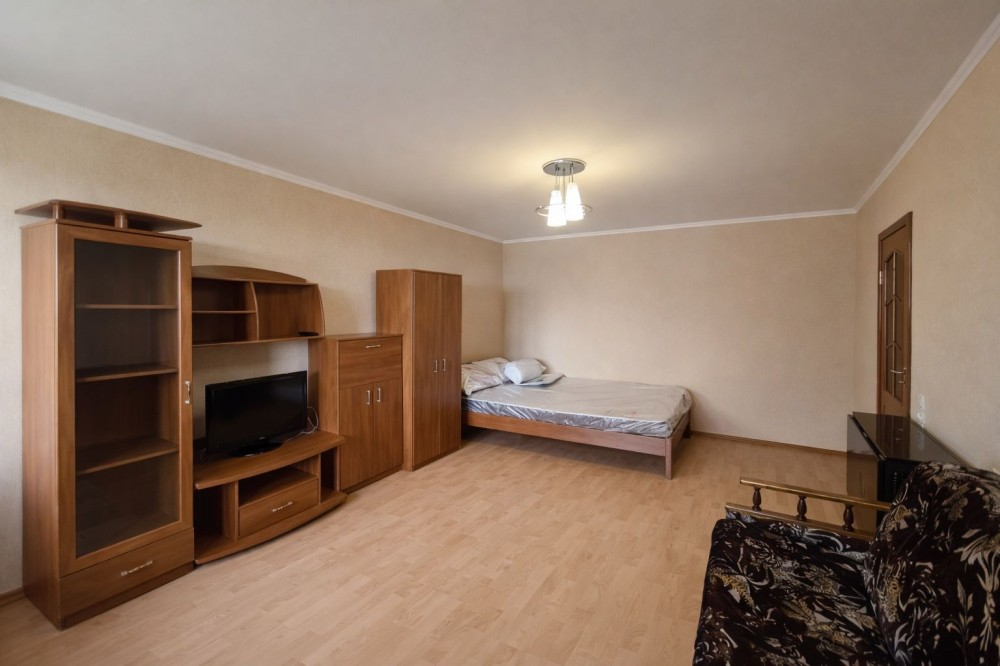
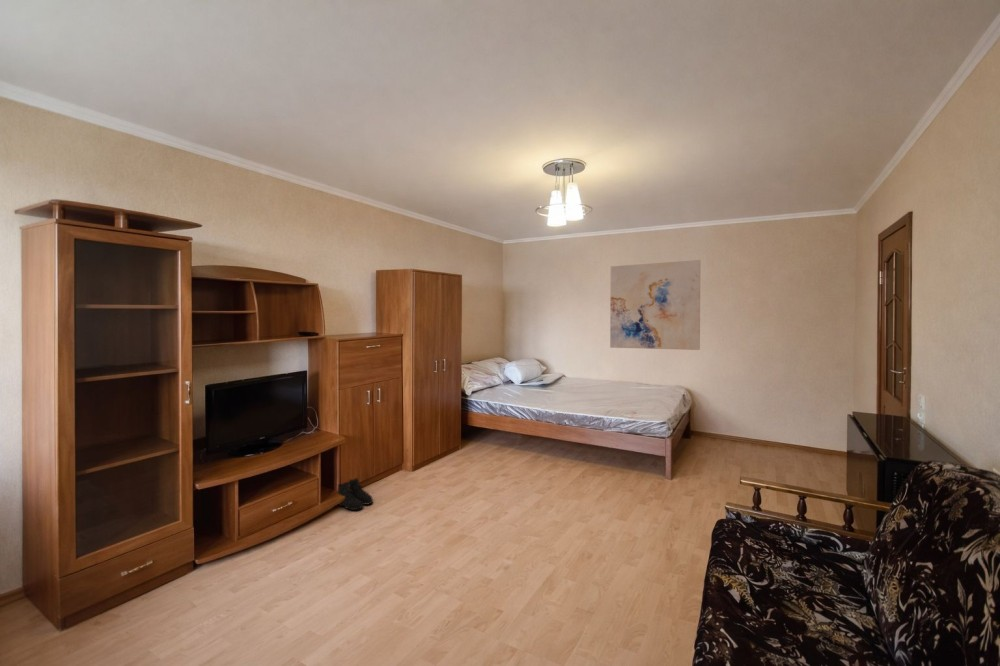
+ boots [336,477,374,512]
+ wall art [609,259,701,351]
